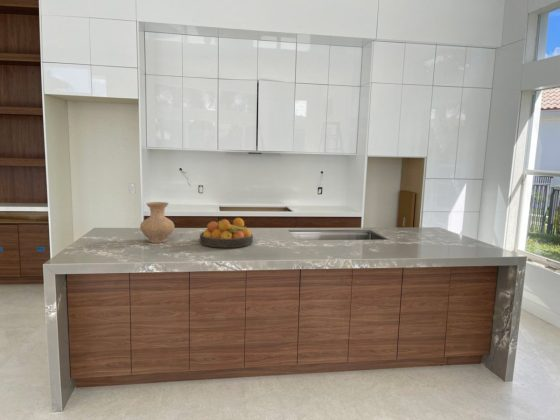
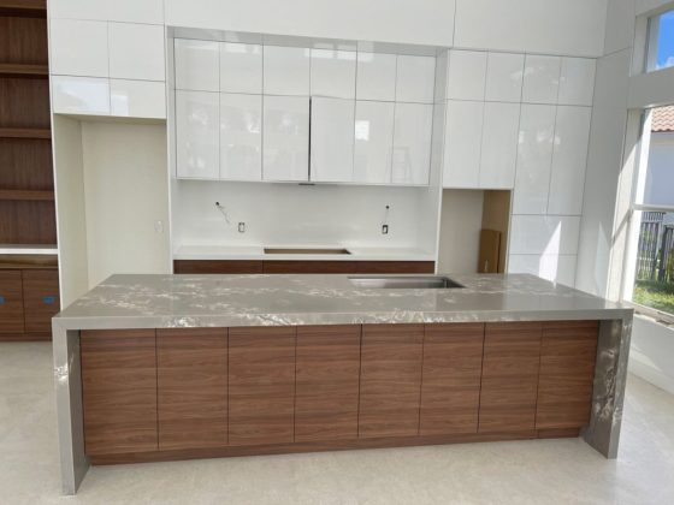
- vase [139,201,175,244]
- fruit bowl [199,217,254,249]
